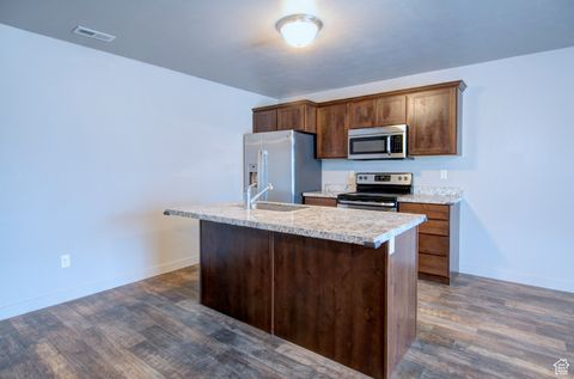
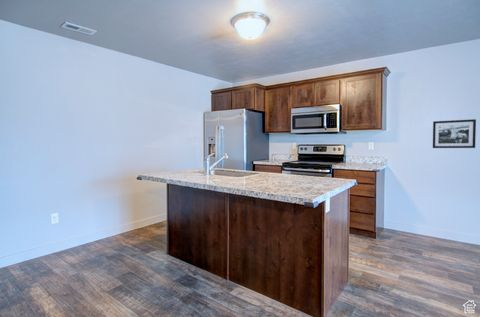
+ picture frame [432,118,477,149]
